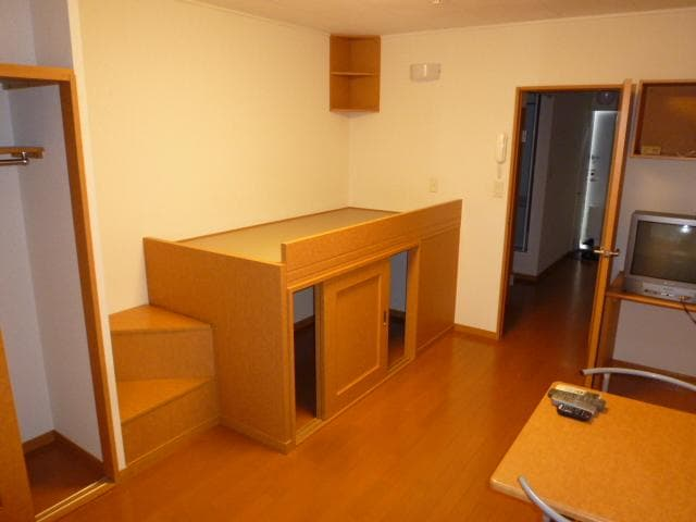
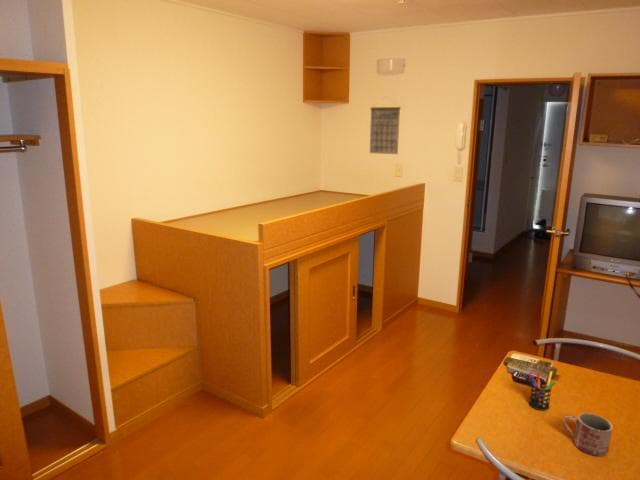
+ mug [563,412,614,457]
+ pen holder [527,370,558,411]
+ calendar [369,96,402,155]
